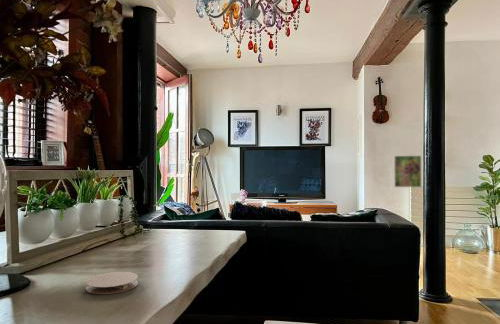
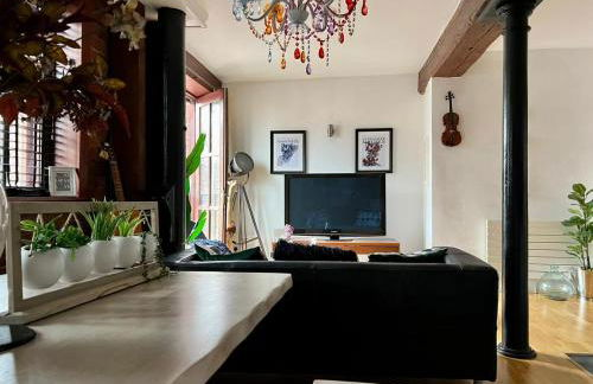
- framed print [393,155,422,188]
- coaster [85,271,139,295]
